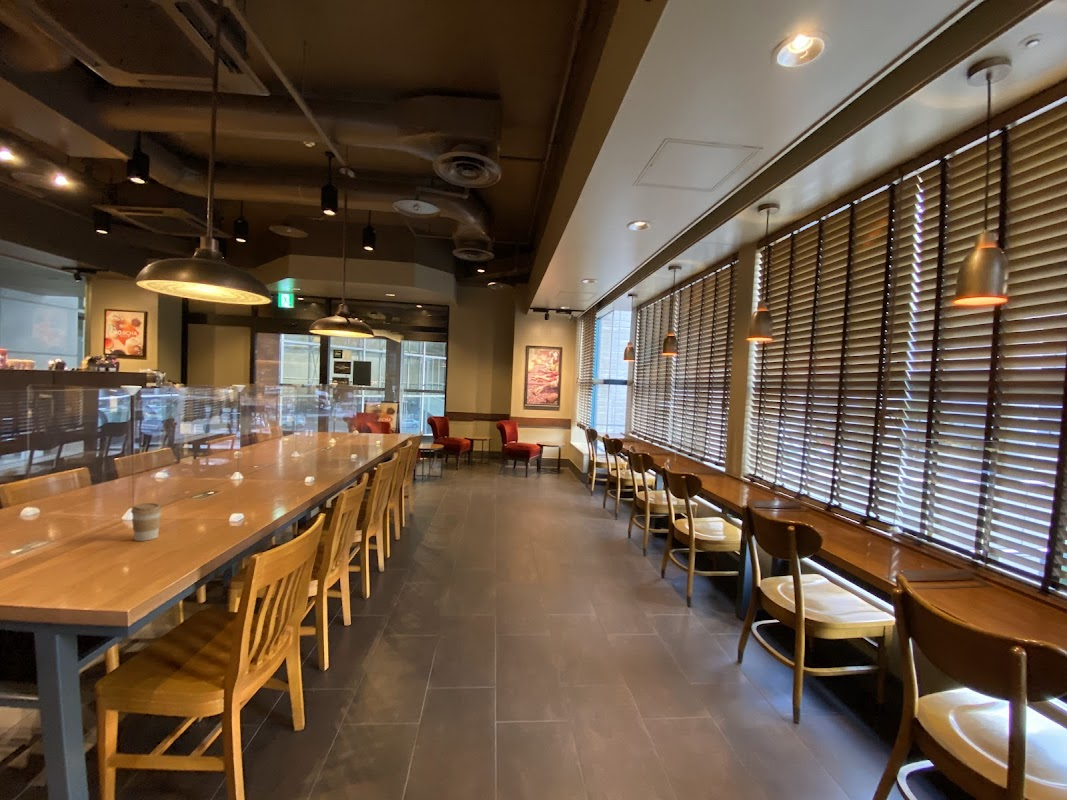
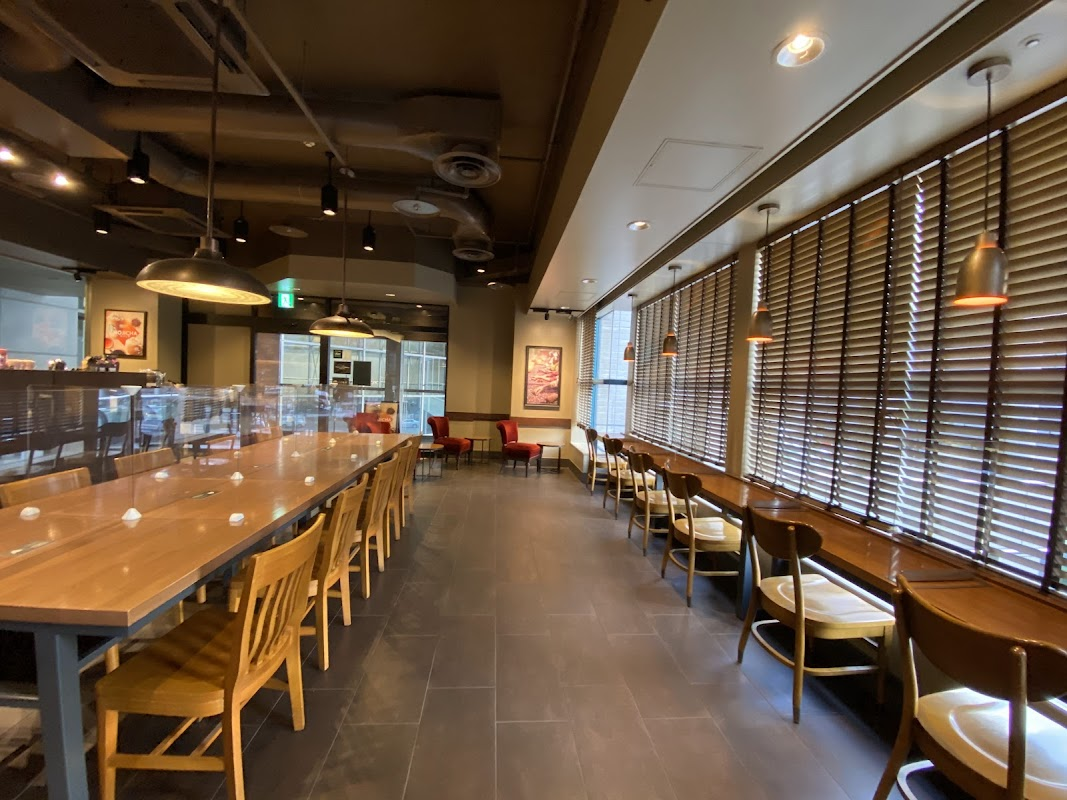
- coffee cup [130,502,163,542]
